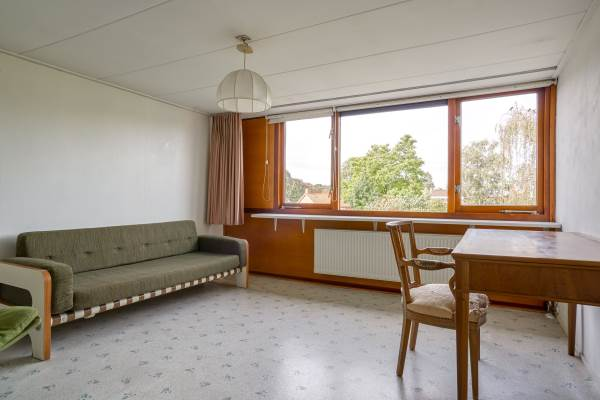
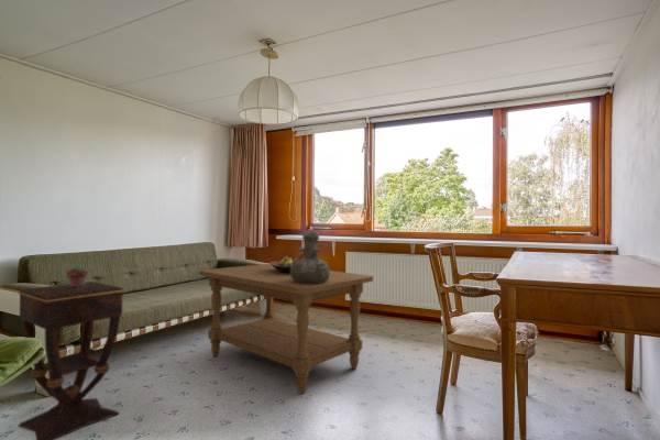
+ side table [16,280,125,440]
+ potted succulent [66,263,89,288]
+ fruit bowl [268,255,294,274]
+ coffee table [198,263,374,395]
+ vase [290,231,330,284]
